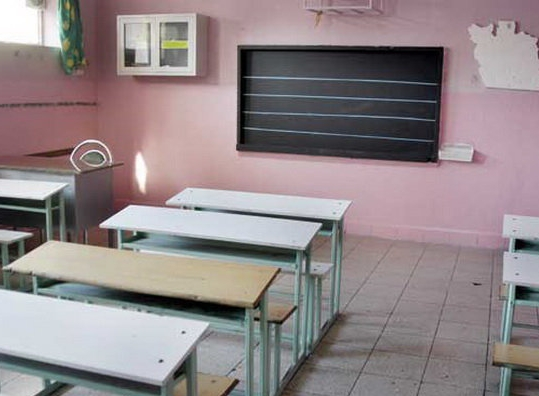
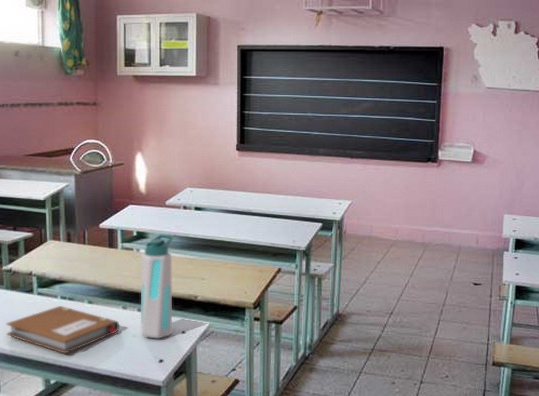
+ notebook [5,305,120,354]
+ water bottle [140,233,175,339]
